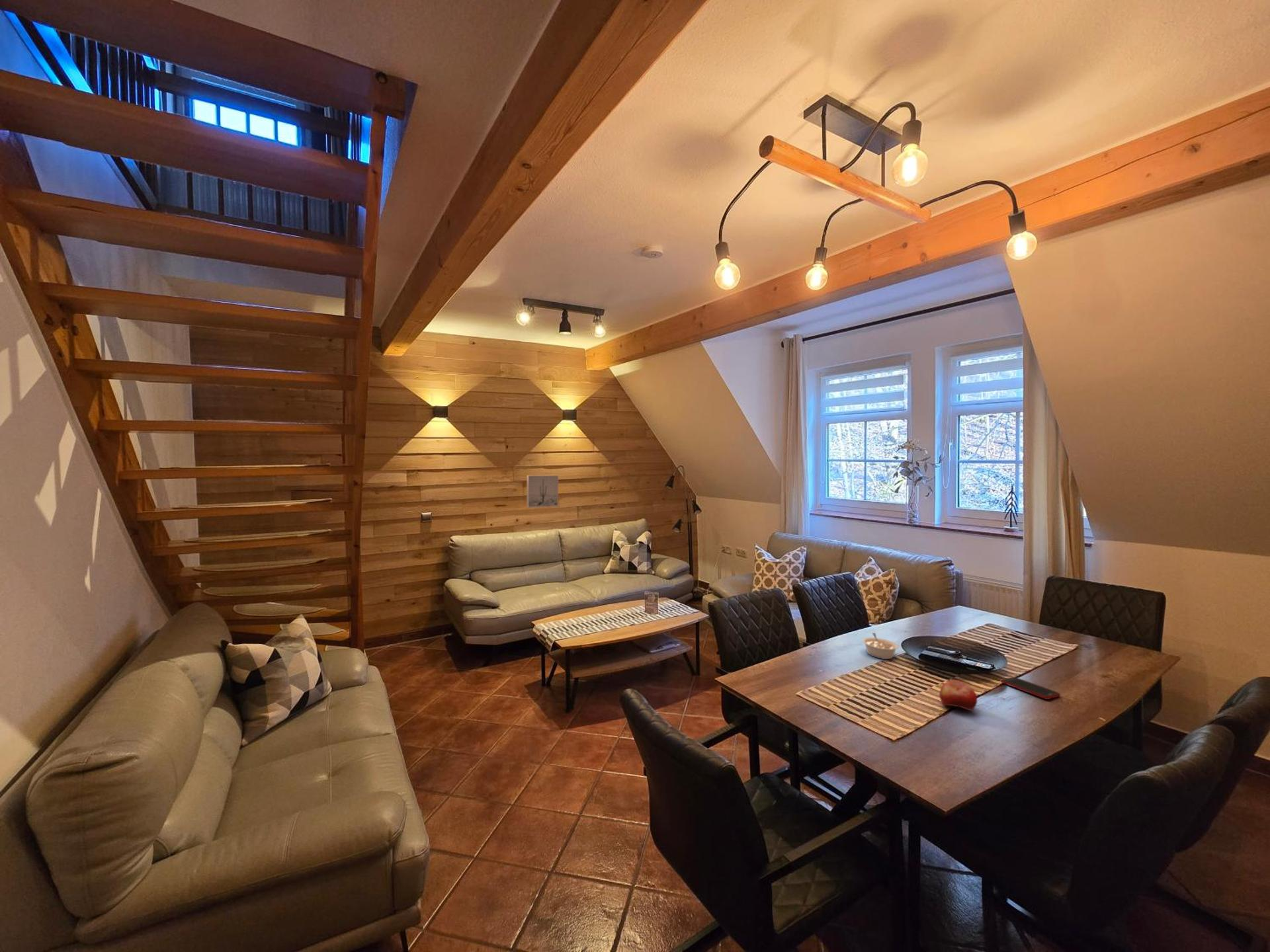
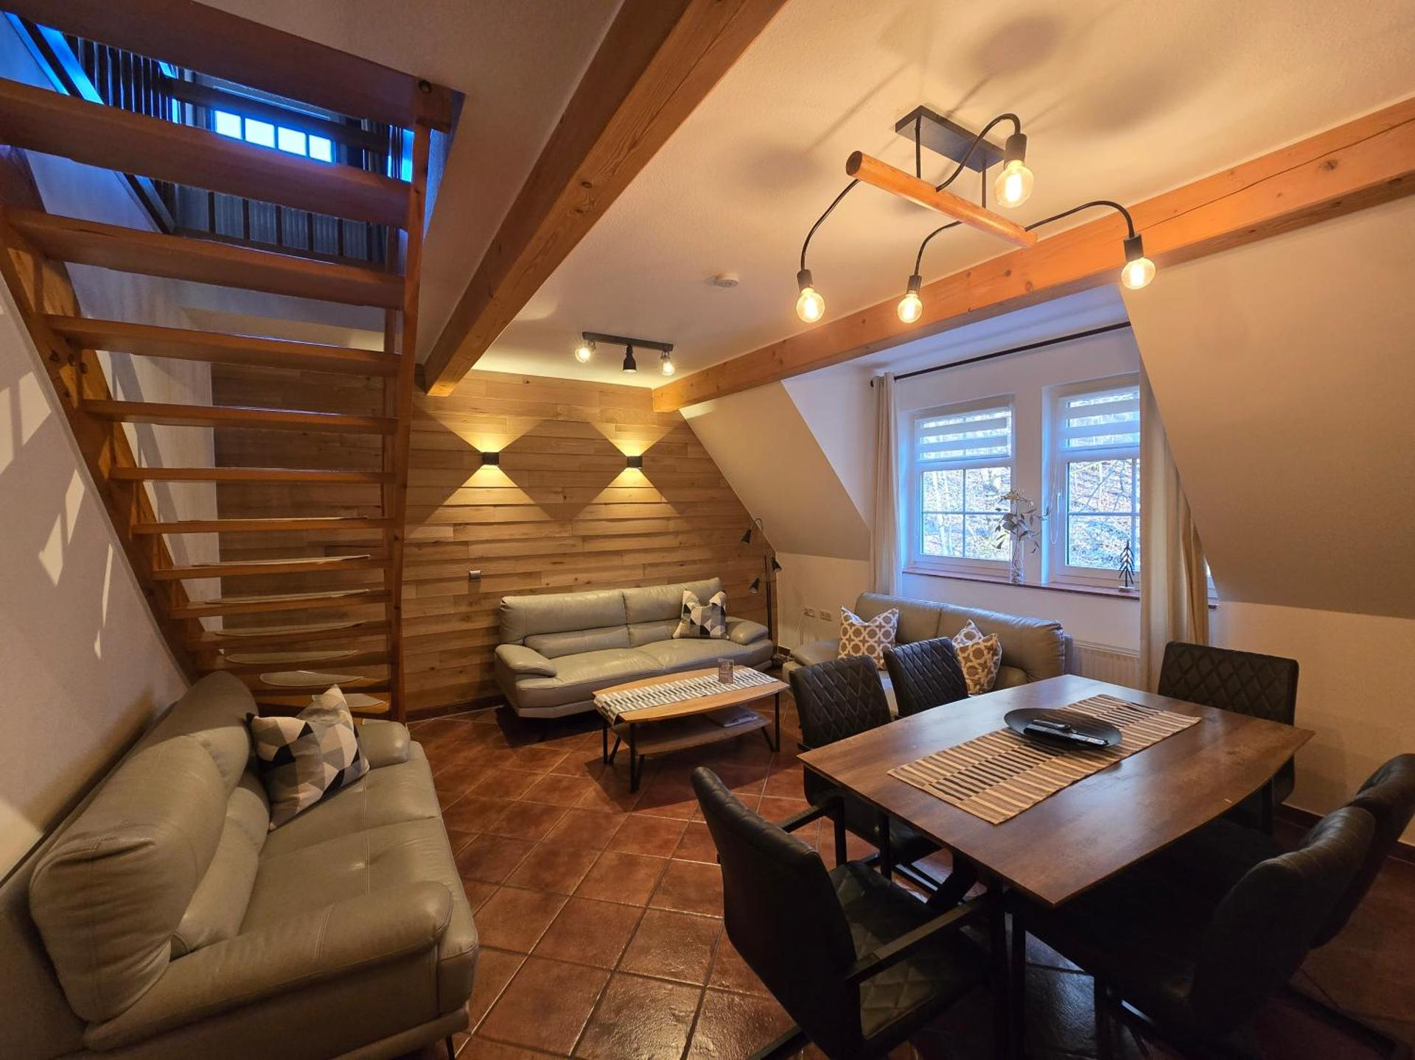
- wall art [527,475,559,508]
- legume [862,632,900,660]
- cell phone [1000,676,1061,700]
- fruit [939,680,978,711]
